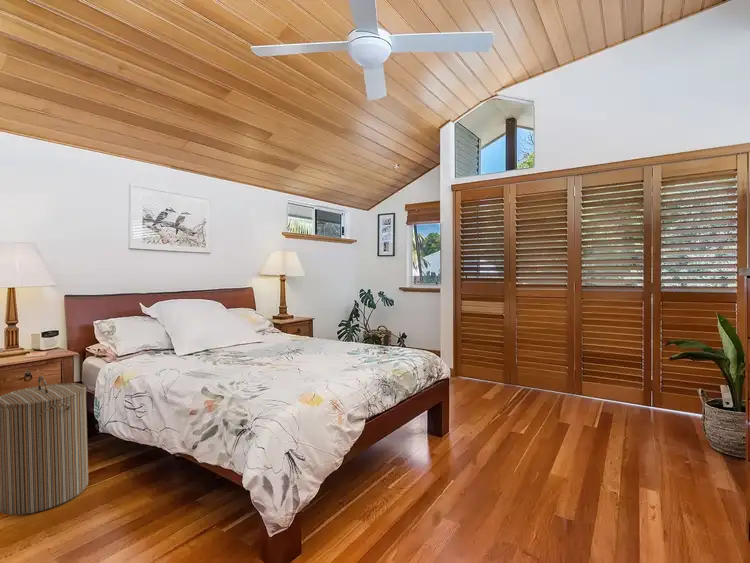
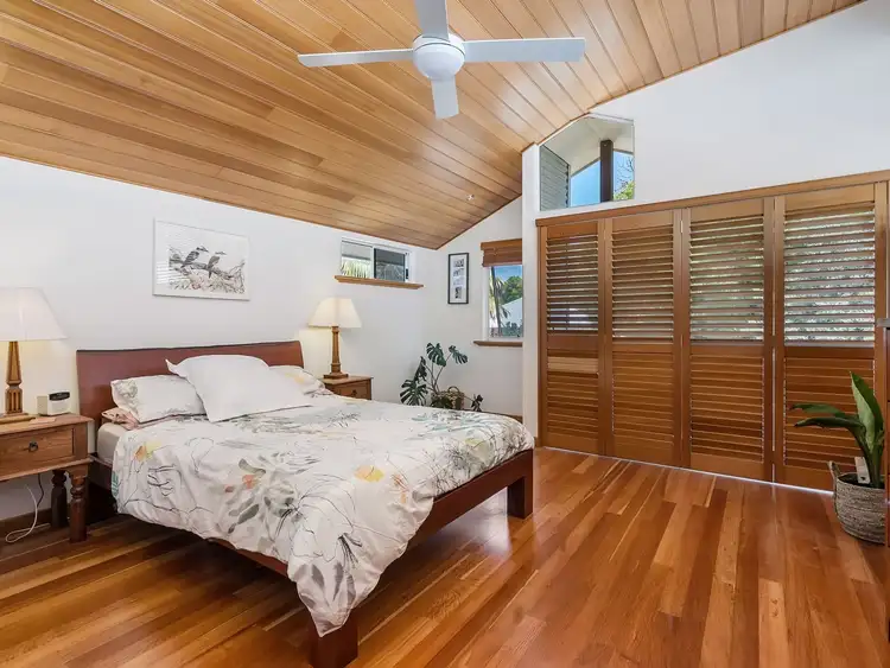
- laundry hamper [0,375,89,516]
